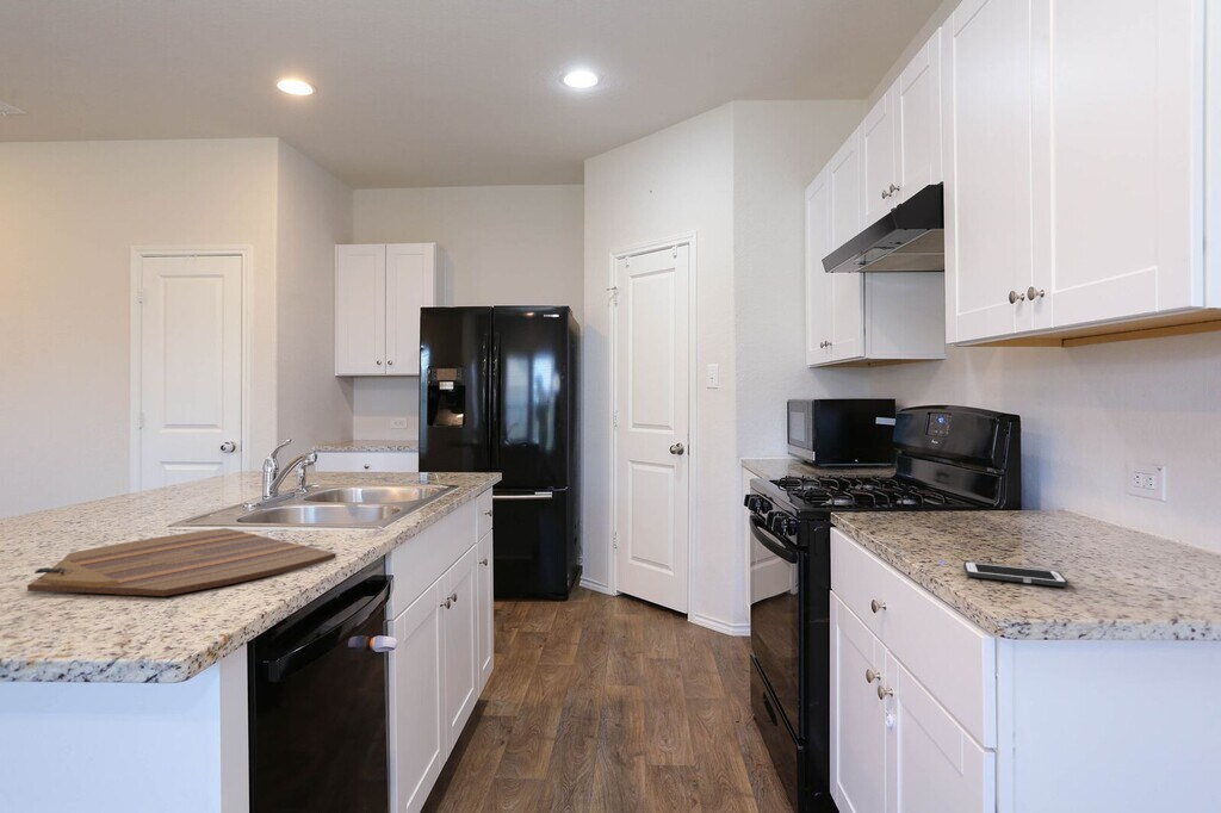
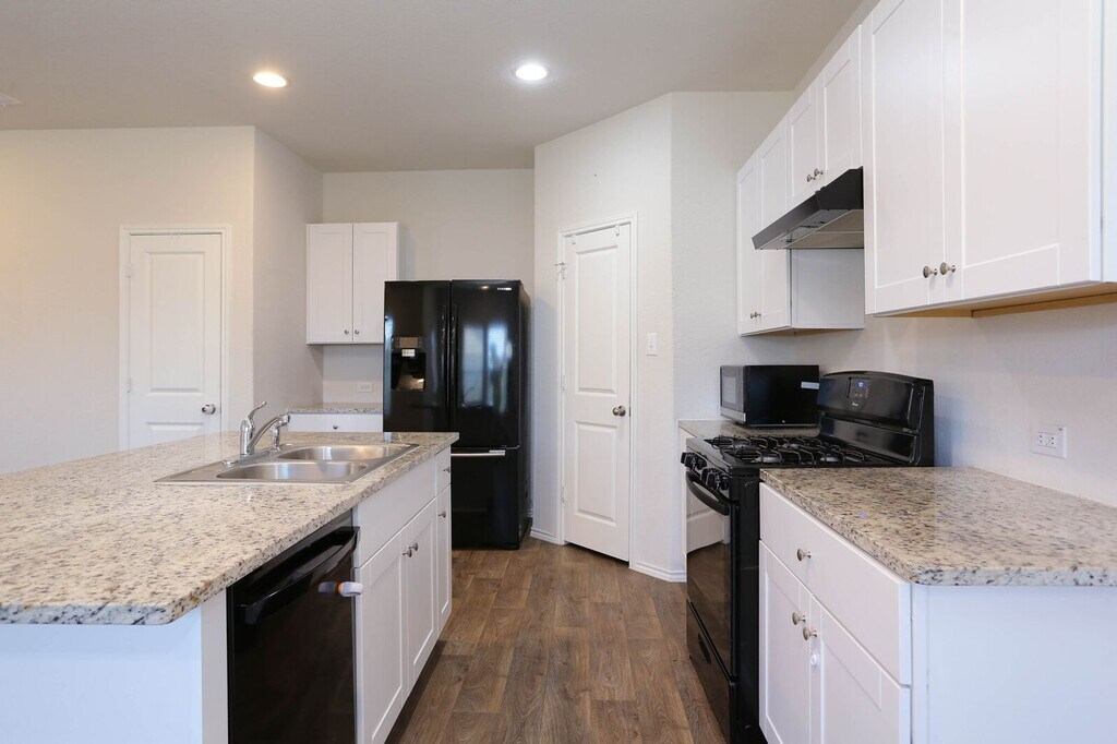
- cutting board [26,527,337,597]
- cell phone [962,560,1070,588]
